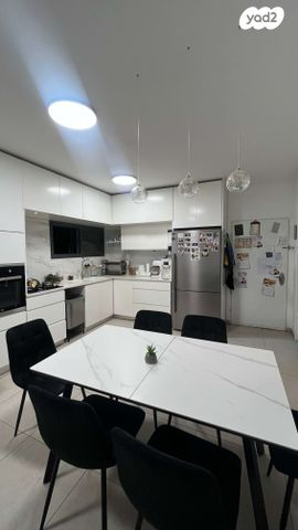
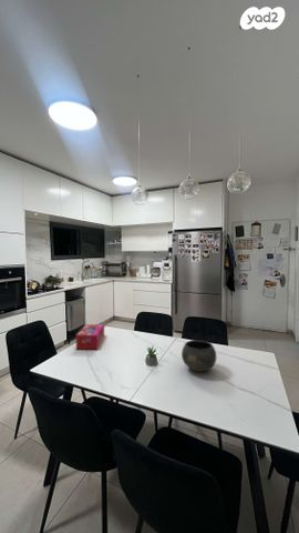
+ bowl [181,339,217,372]
+ tissue box [75,323,105,350]
